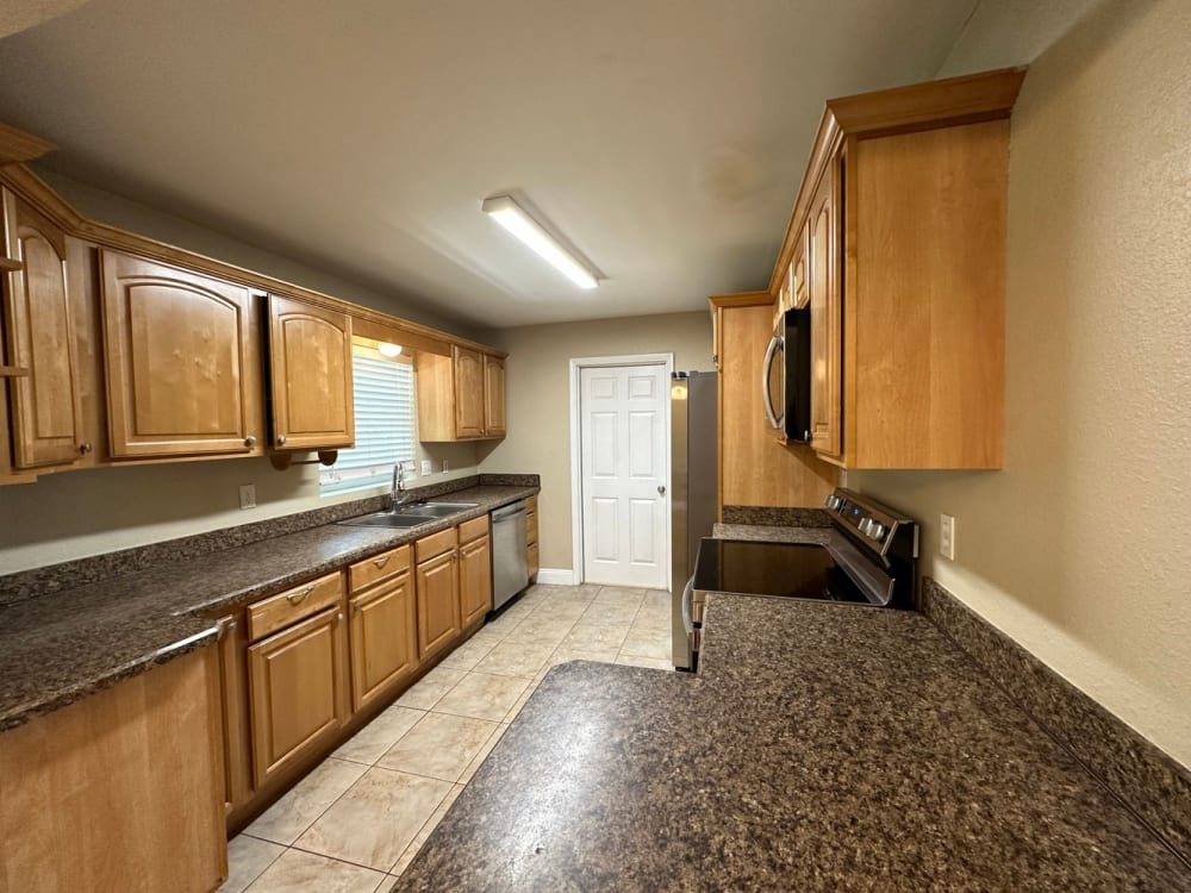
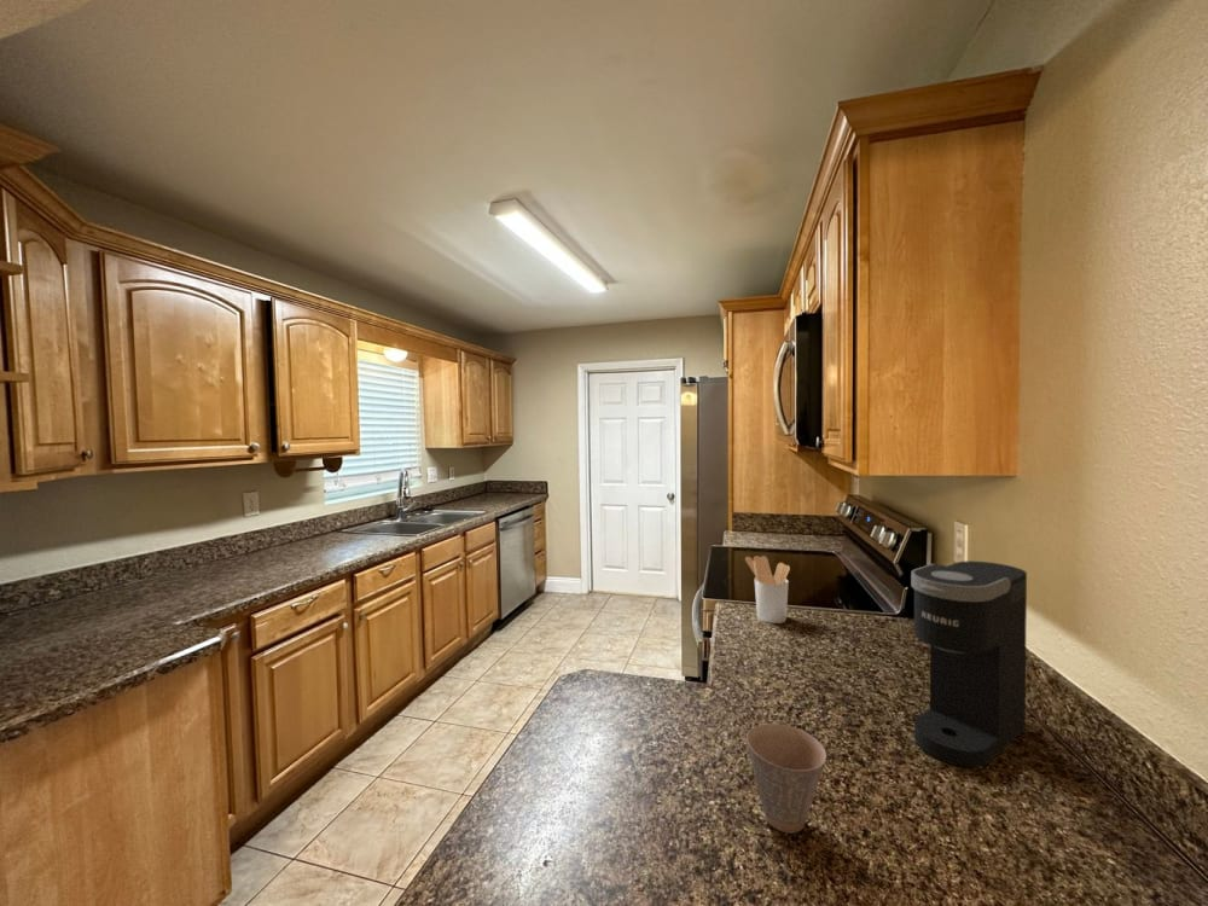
+ coffee maker [910,561,1028,768]
+ cup [745,722,827,835]
+ utensil holder [744,554,791,625]
